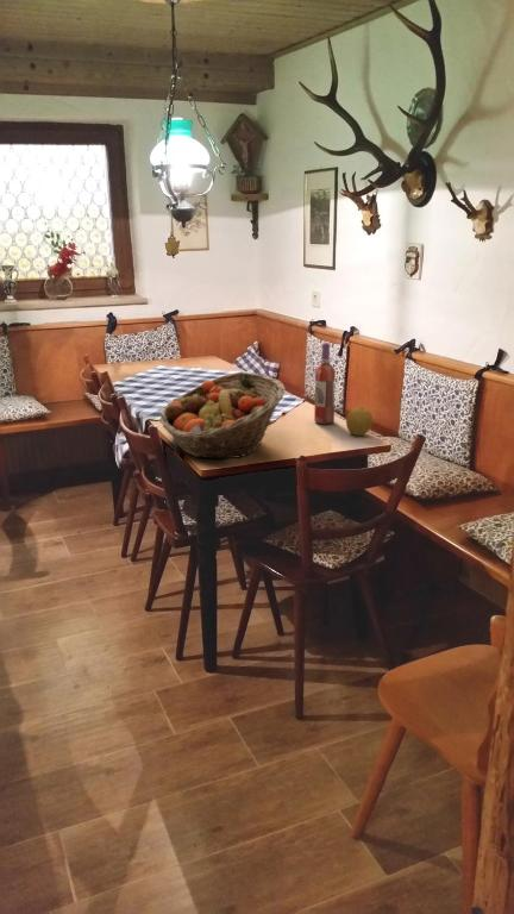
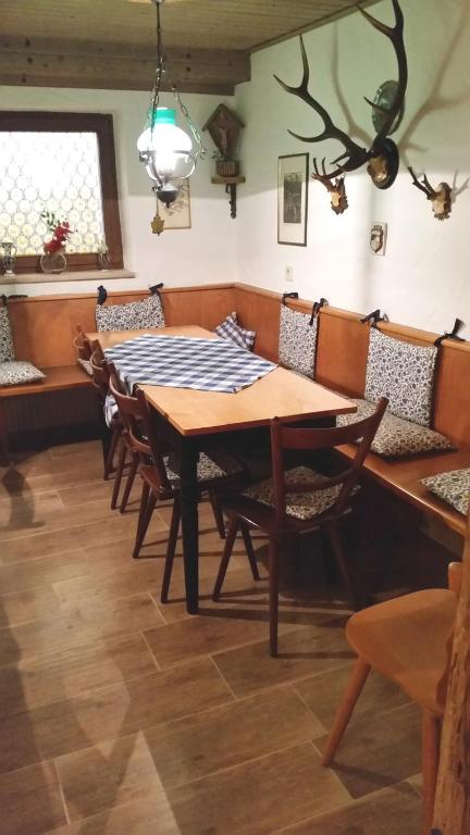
- fruit [345,406,374,437]
- fruit basket [158,371,287,459]
- wine bottle [313,342,337,425]
